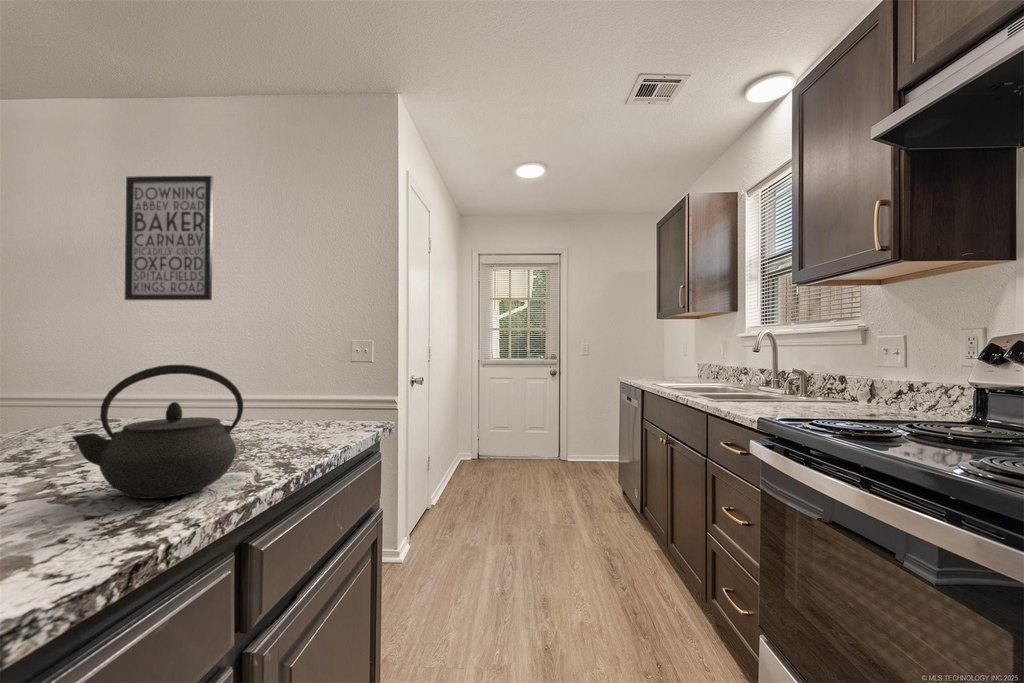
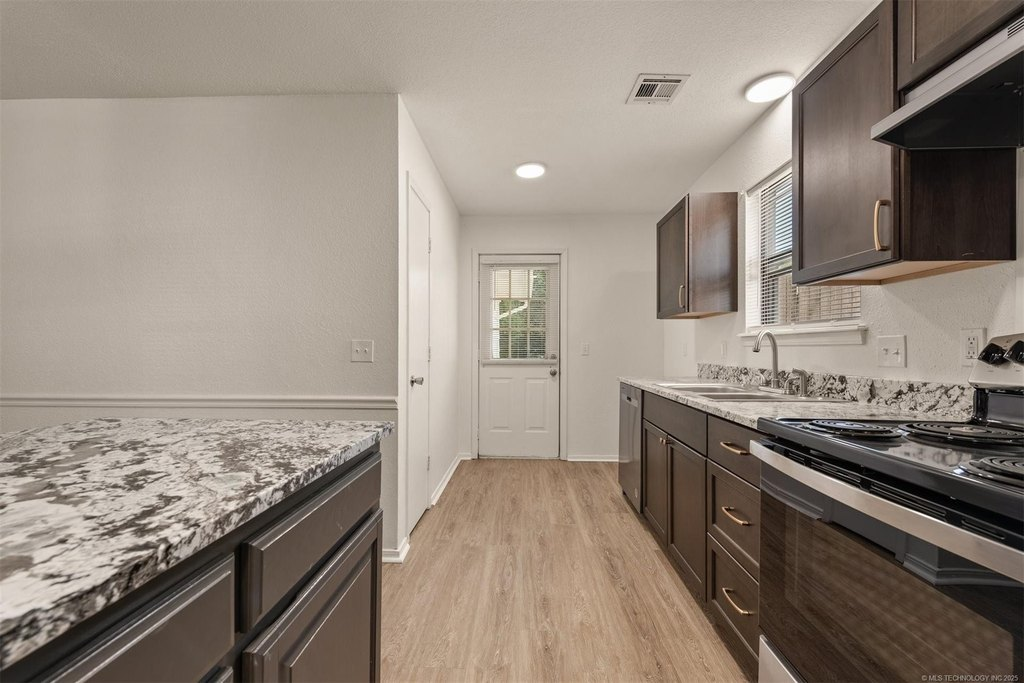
- wall art [124,175,214,301]
- kettle [71,364,244,500]
